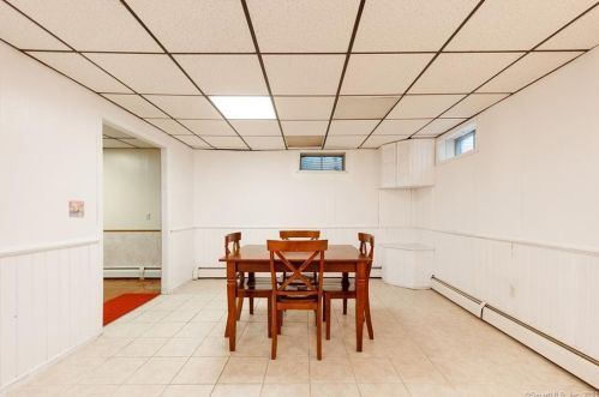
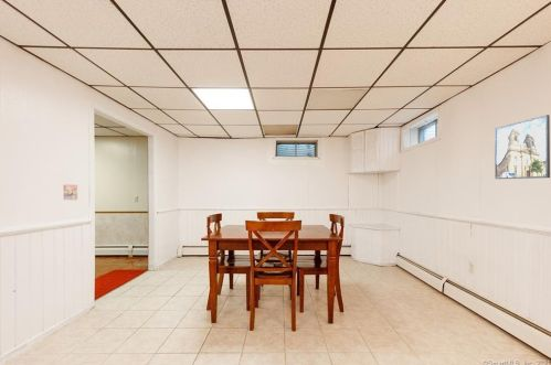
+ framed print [494,114,551,180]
